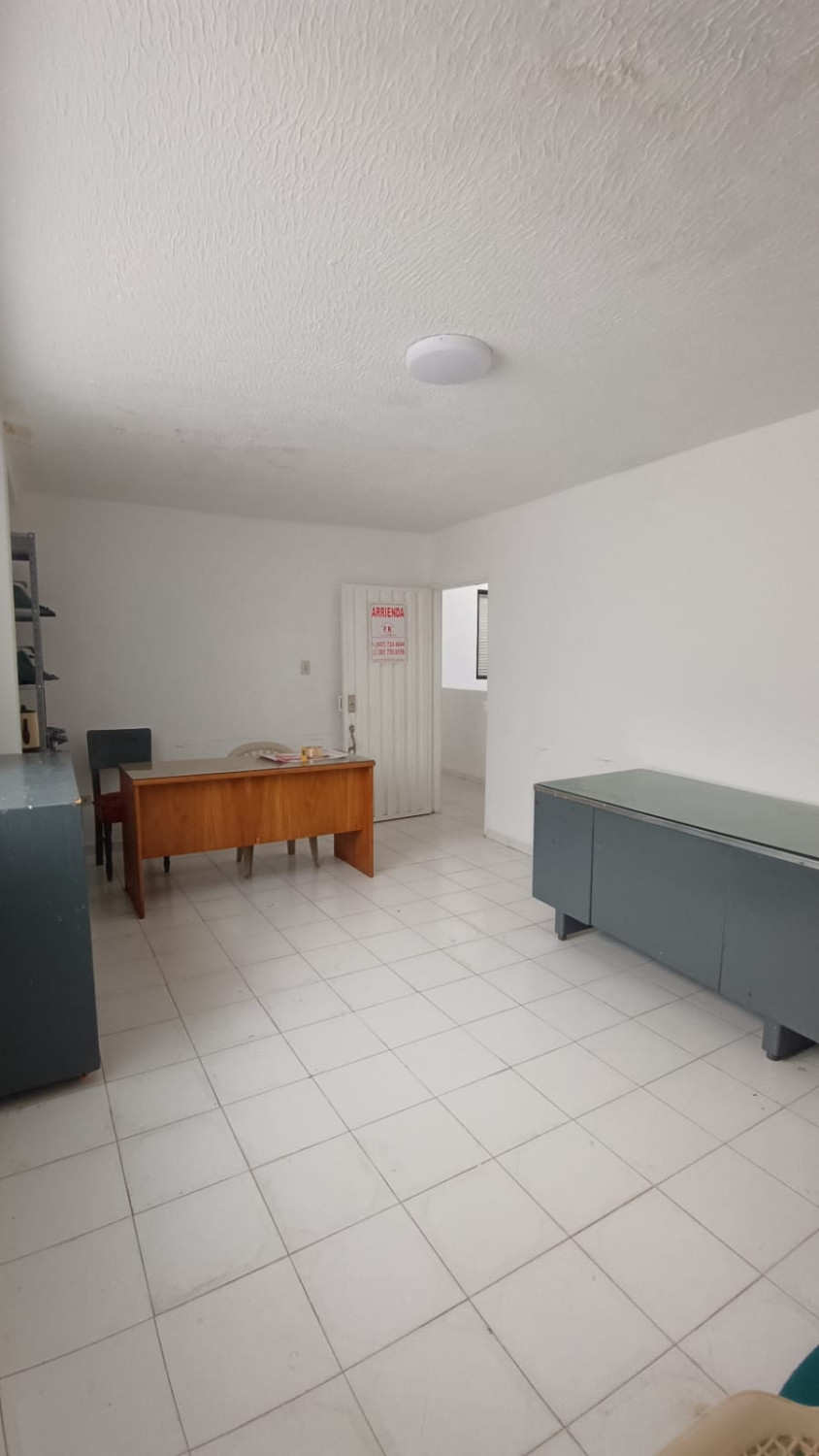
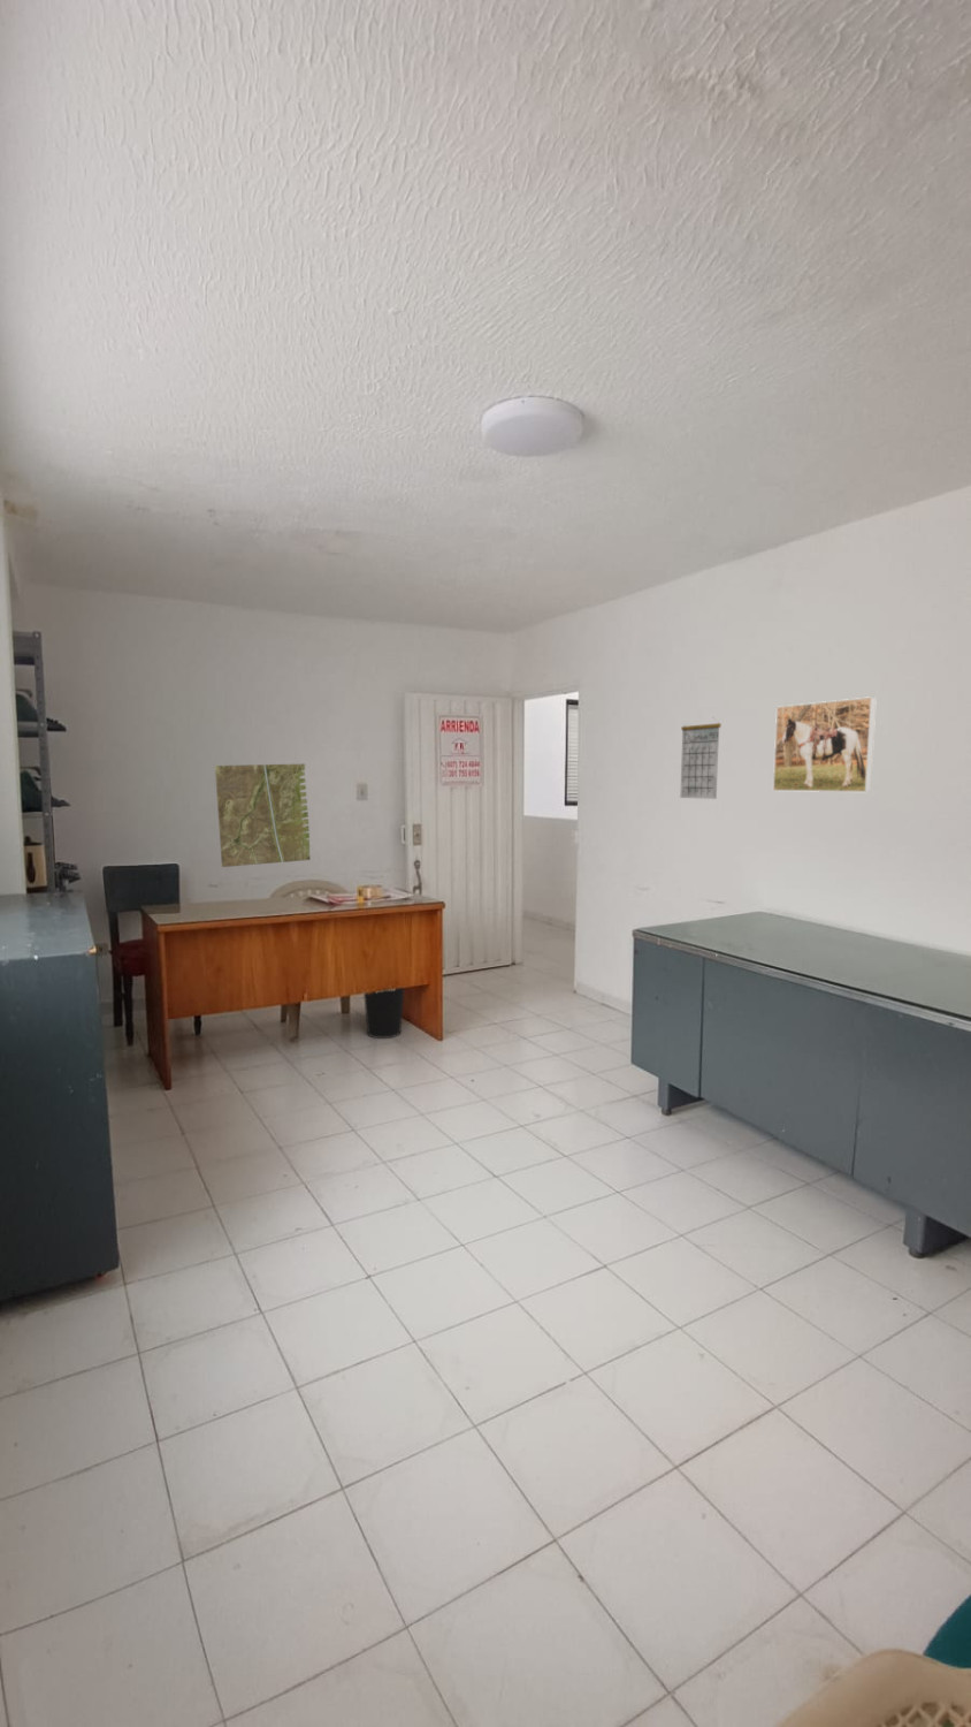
+ calendar [679,718,722,801]
+ wastebasket [363,987,405,1040]
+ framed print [772,695,877,794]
+ road map [213,763,311,868]
